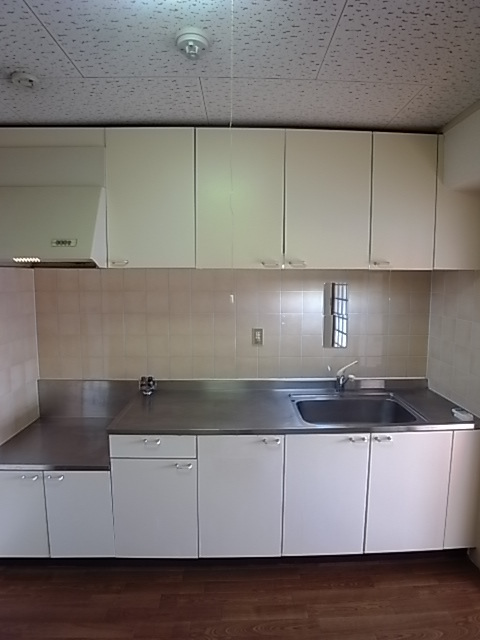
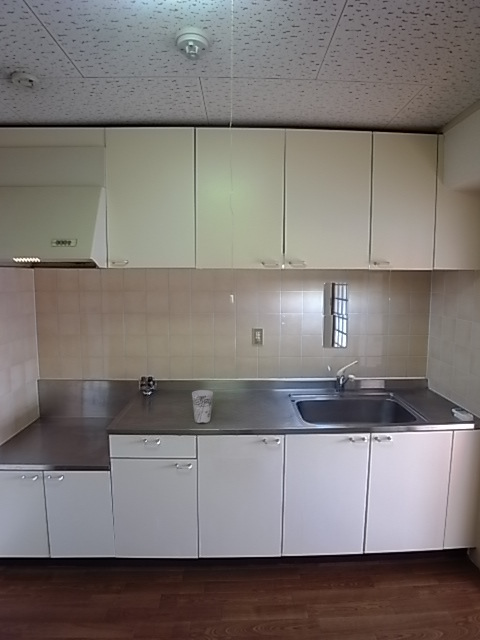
+ cup [191,389,214,425]
